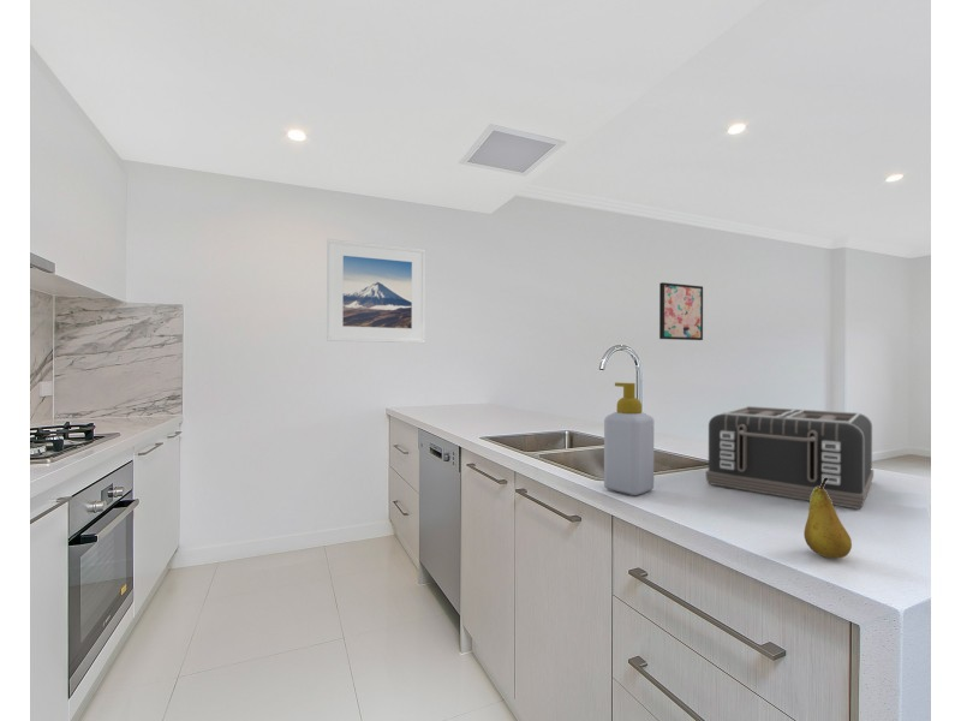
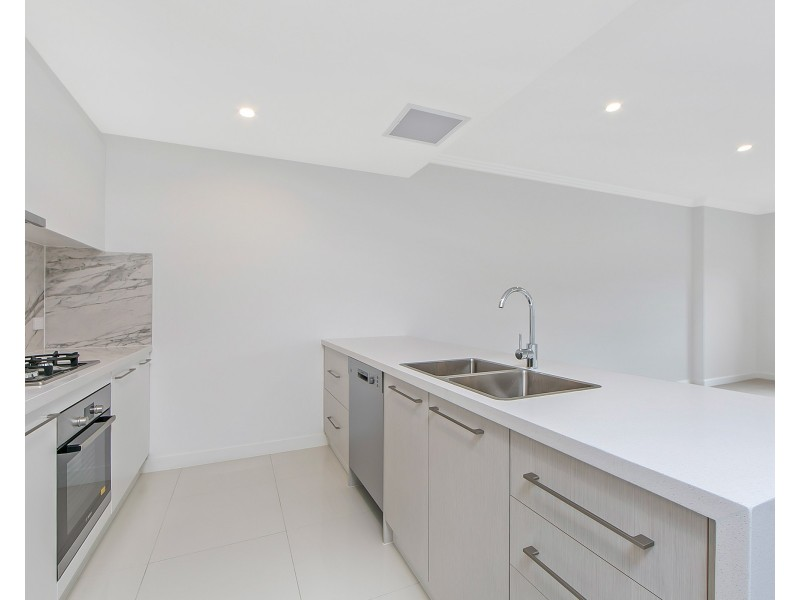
- wall art [658,281,704,341]
- toaster [705,405,875,511]
- soap bottle [603,381,655,496]
- fruit [802,477,853,559]
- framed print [326,238,426,344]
